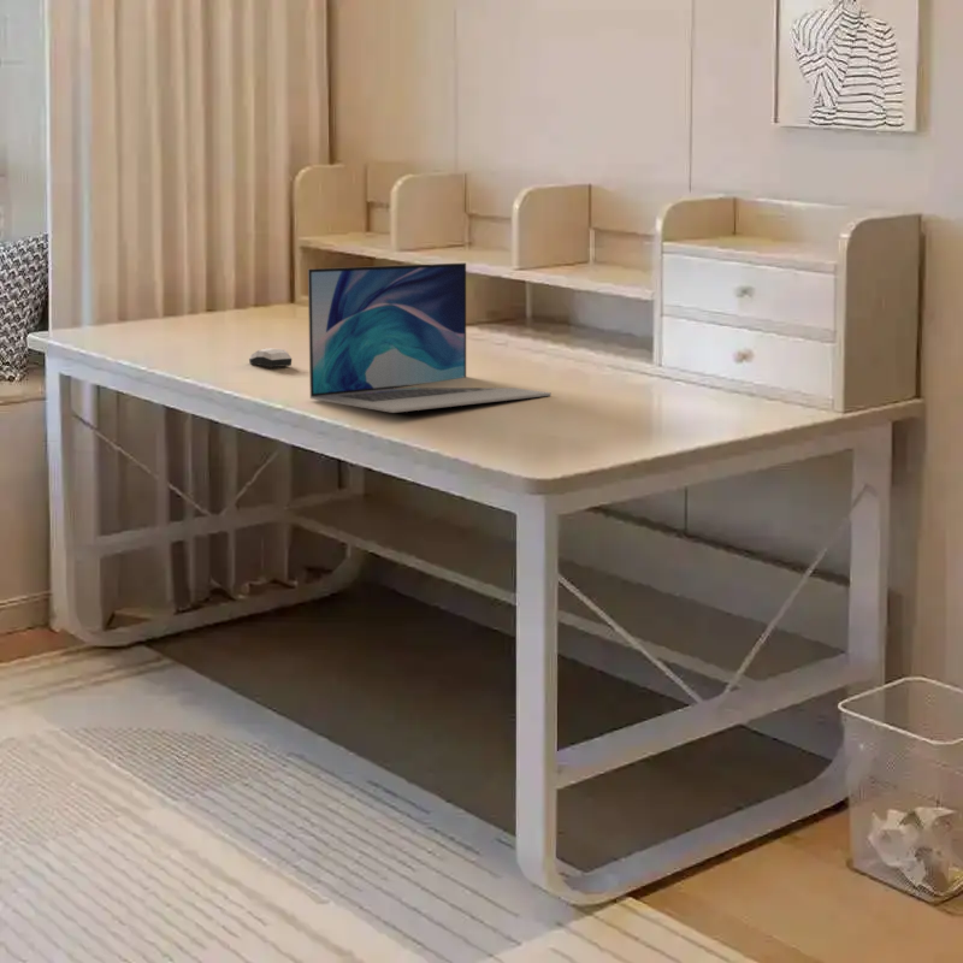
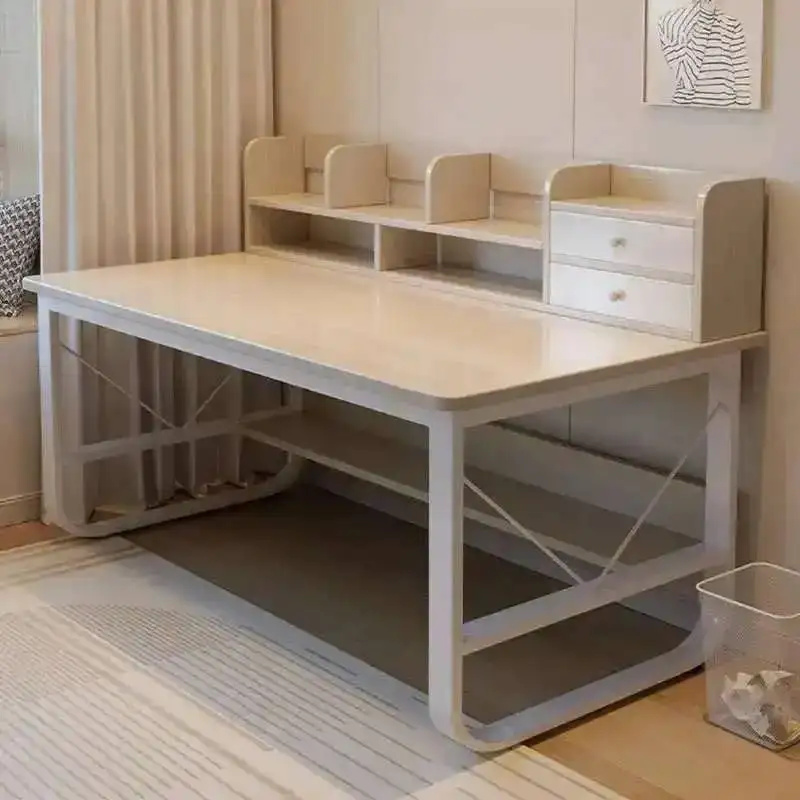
- computer mouse [248,347,293,368]
- laptop [307,261,553,414]
